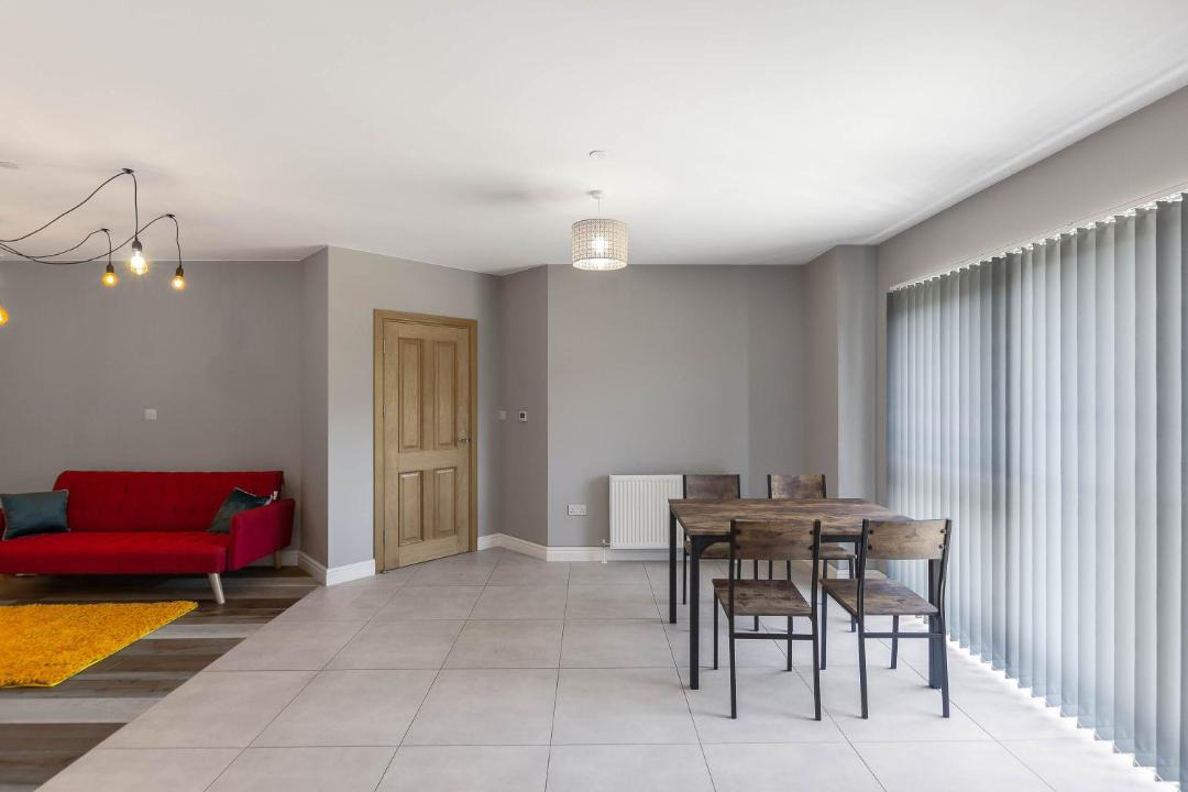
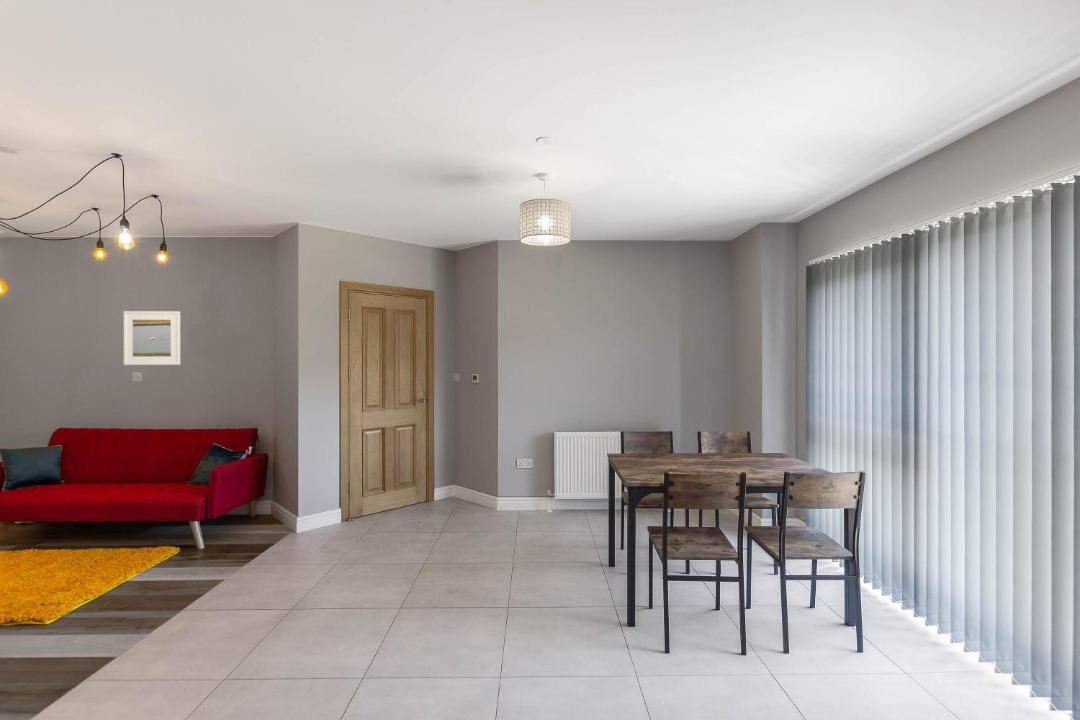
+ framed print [123,310,181,366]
